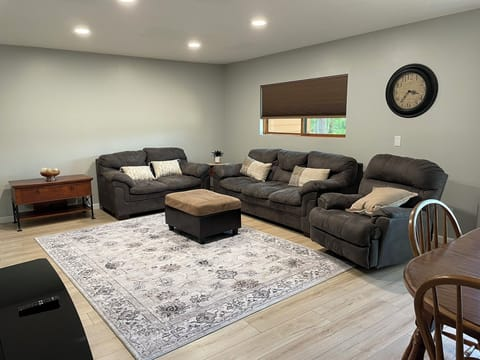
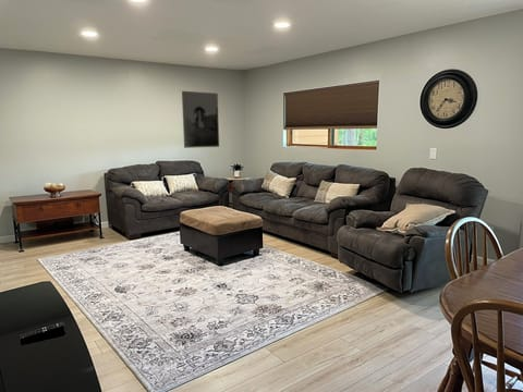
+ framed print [181,90,220,149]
